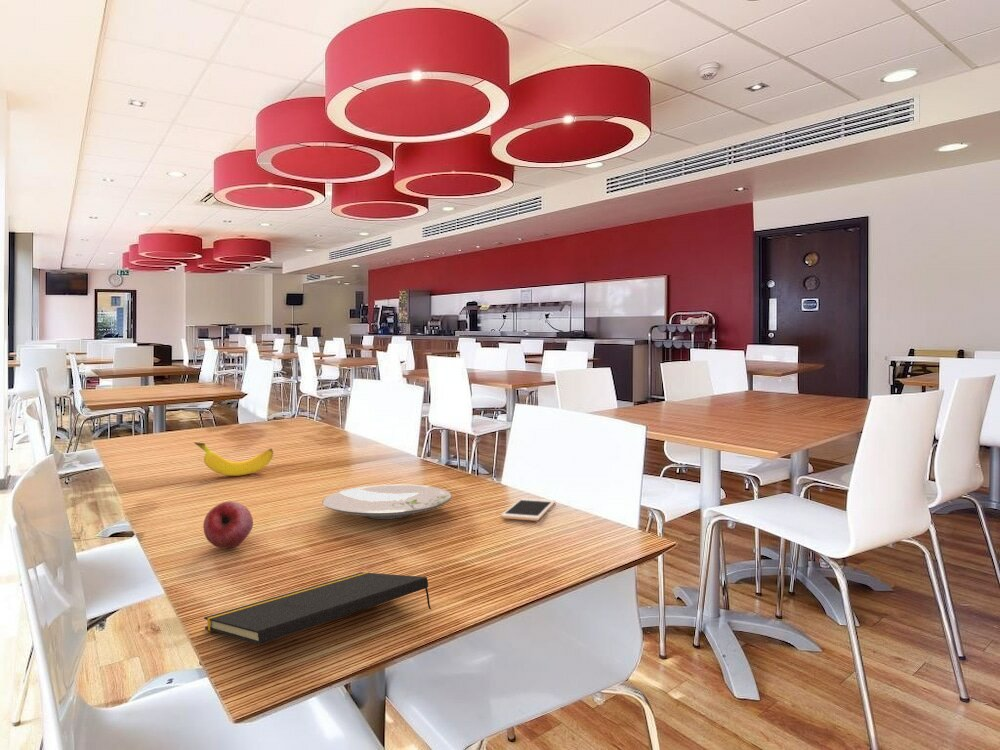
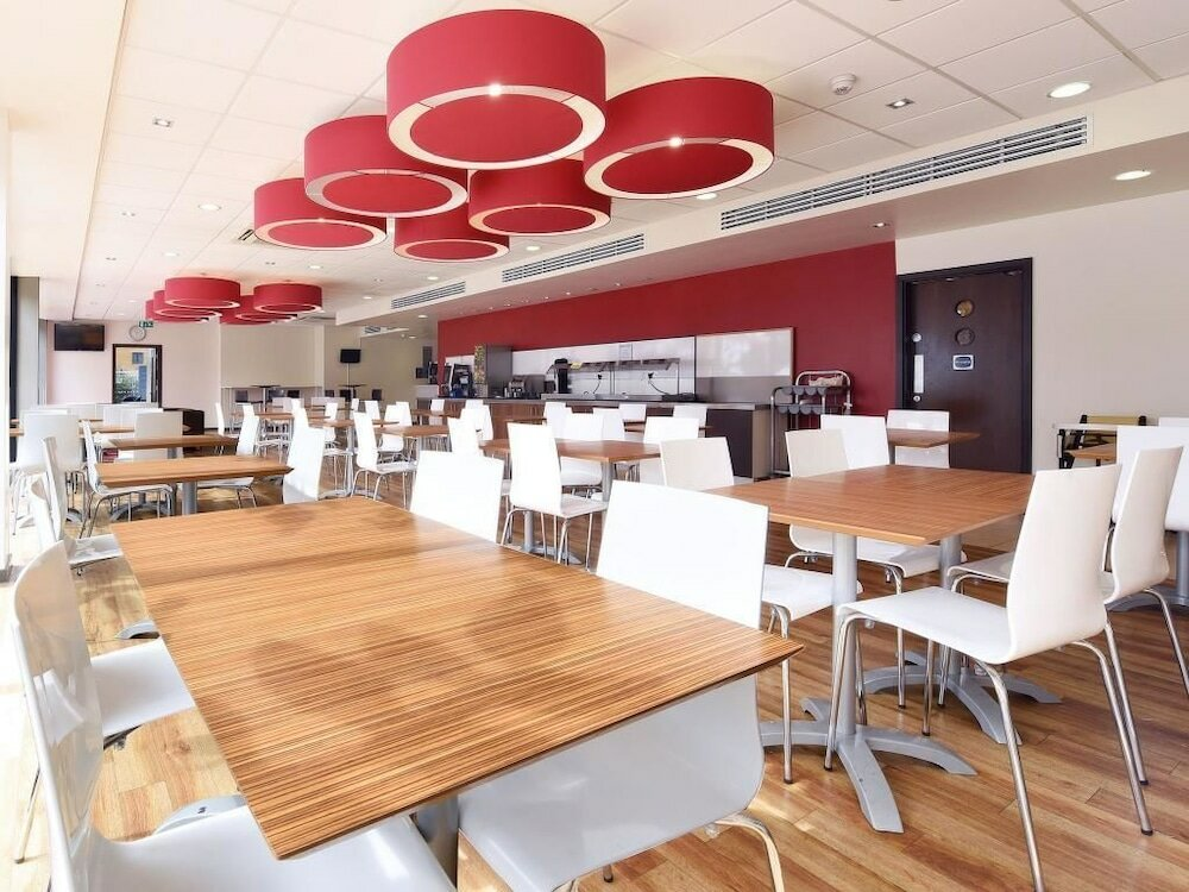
- fruit [202,500,254,549]
- plate [322,484,453,521]
- notepad [203,571,432,645]
- cell phone [500,497,556,522]
- banana [193,441,274,477]
